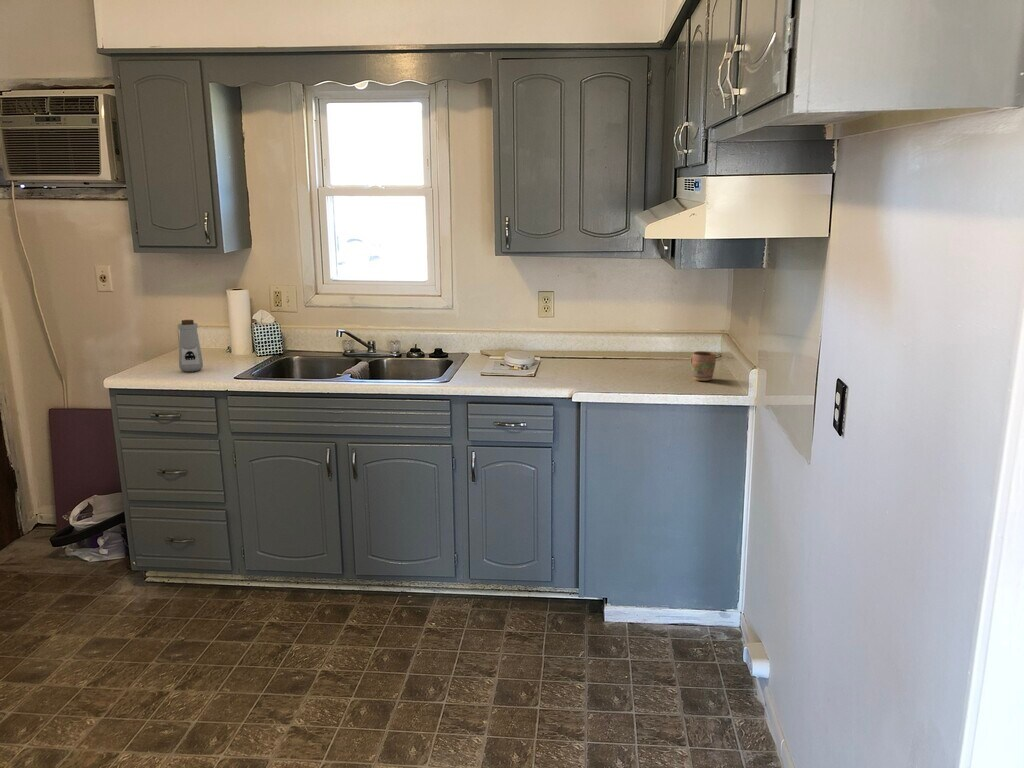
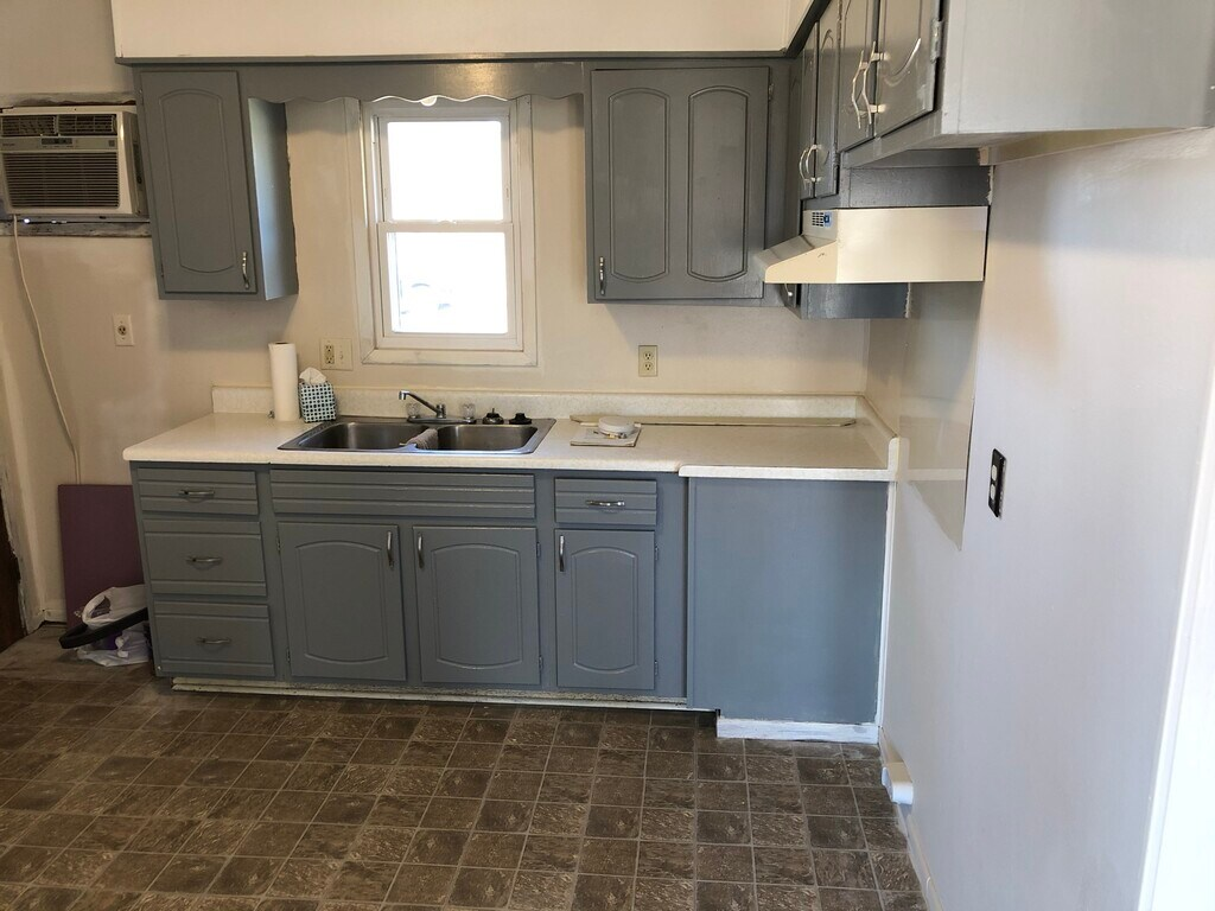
- mug [689,350,717,382]
- bottle [177,319,204,373]
